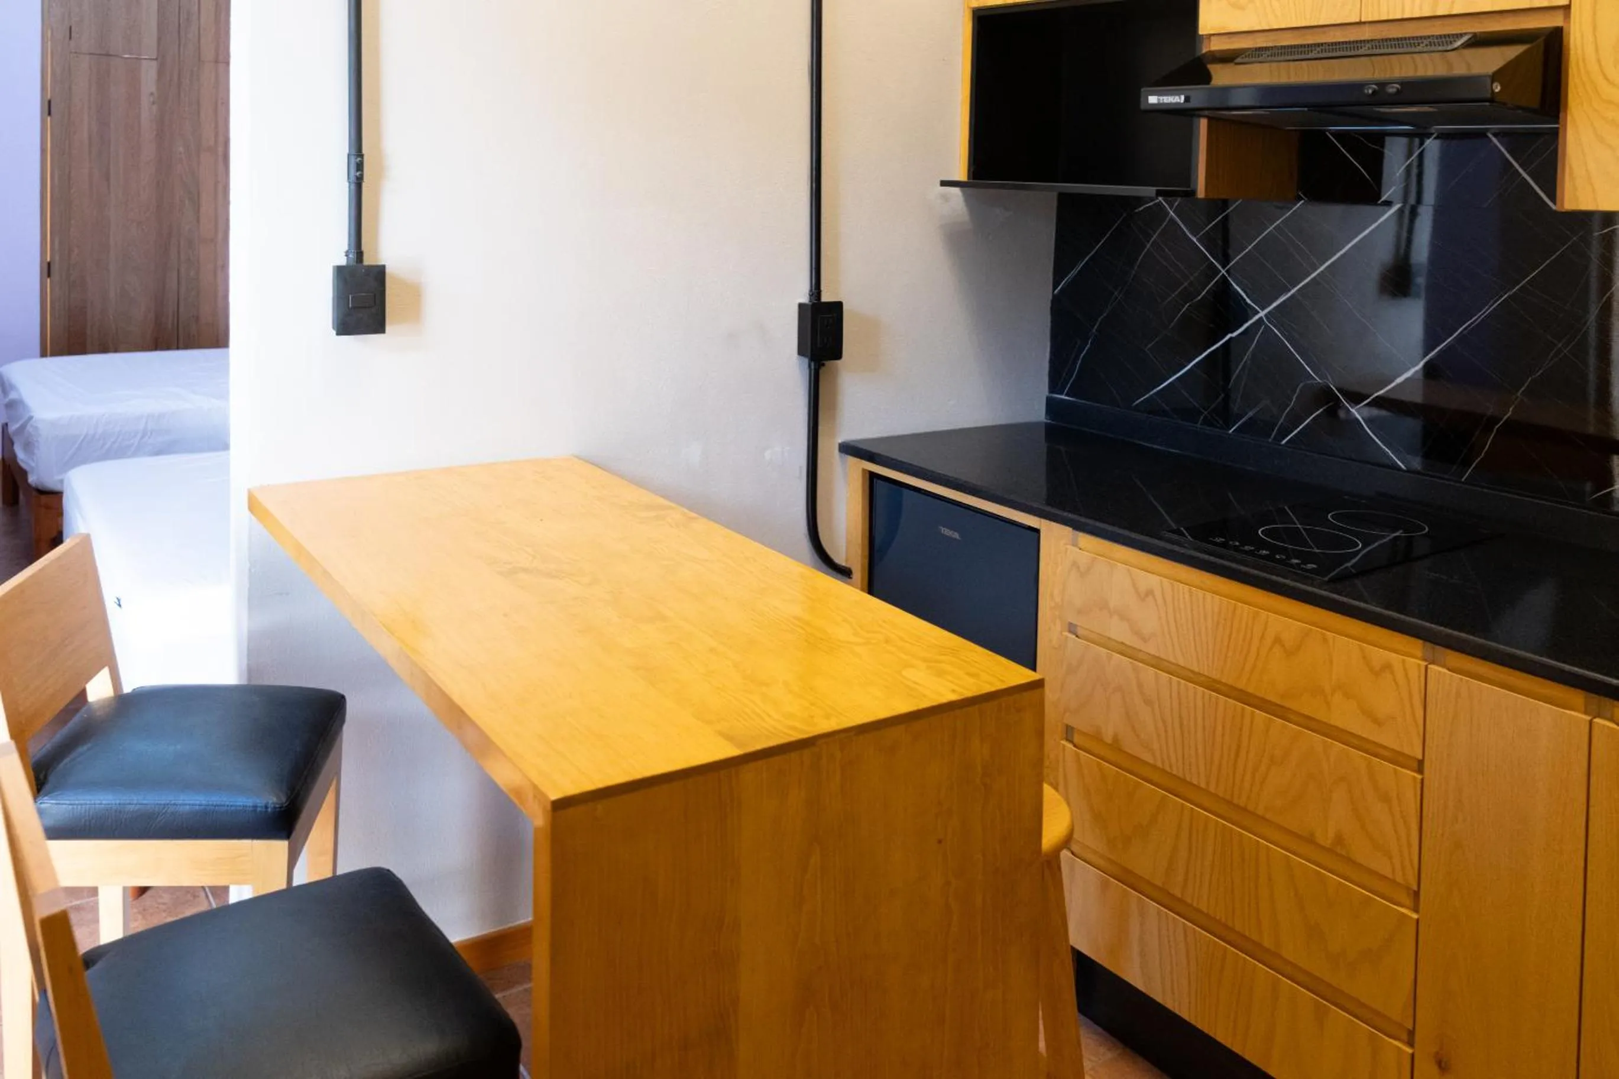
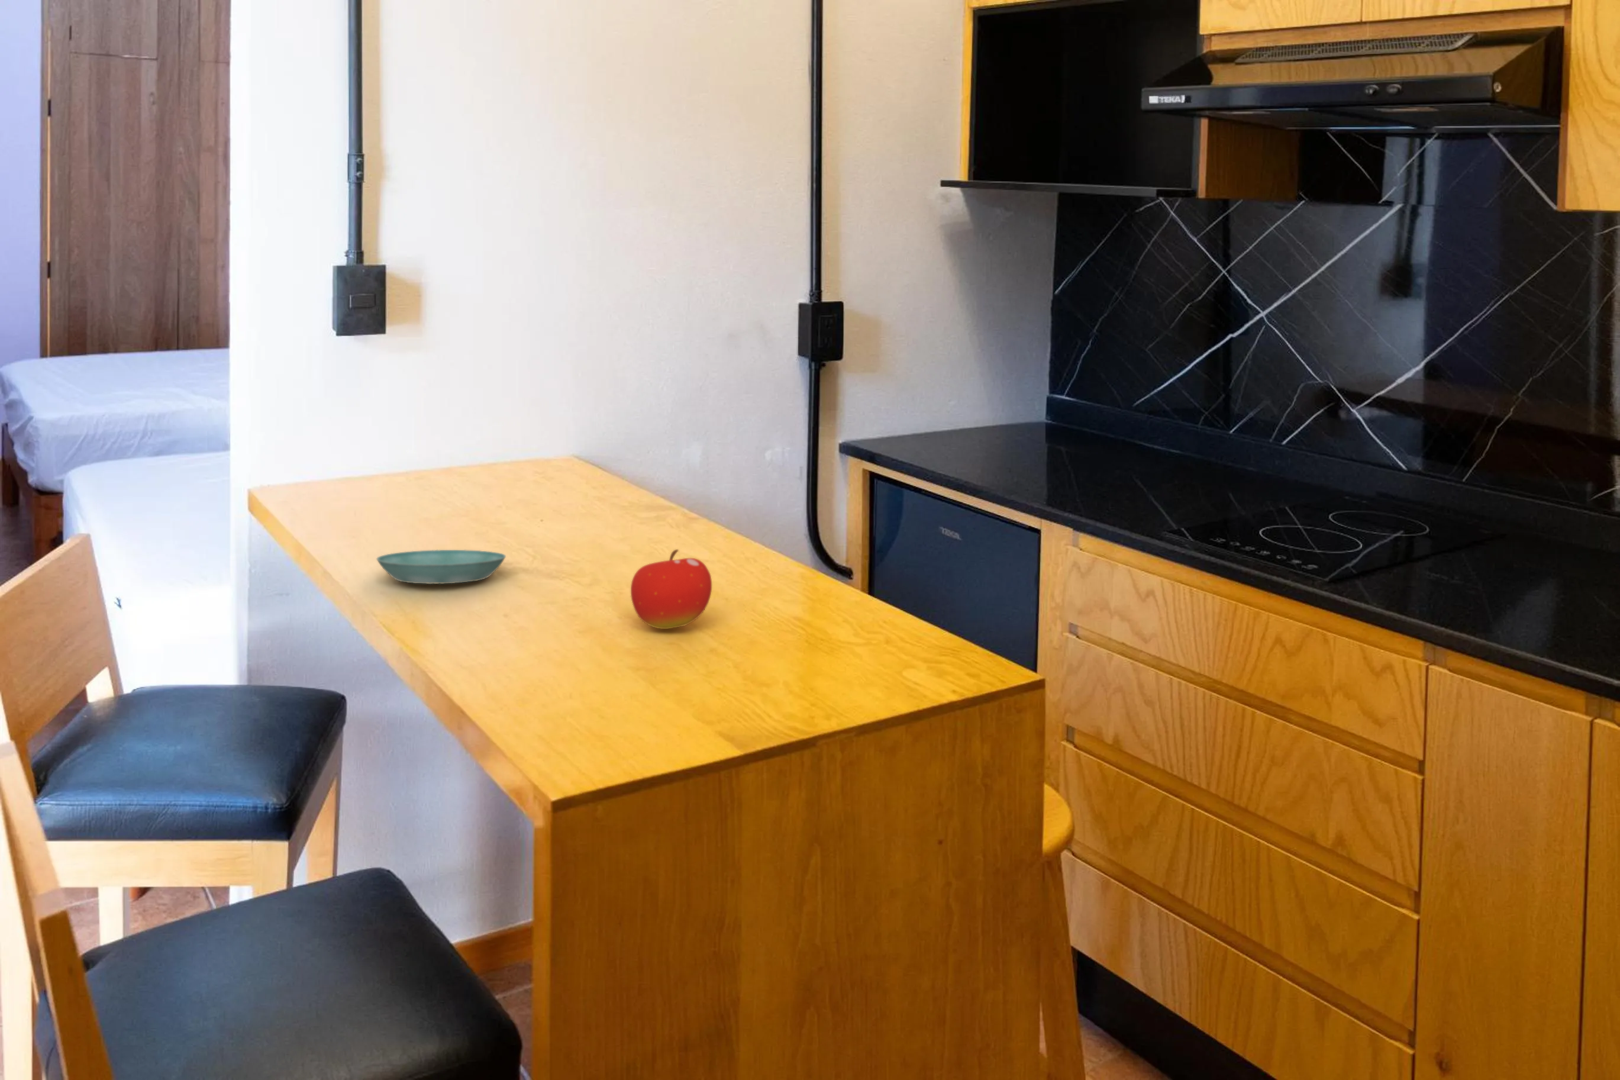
+ fruit [630,548,712,629]
+ saucer [376,550,506,585]
